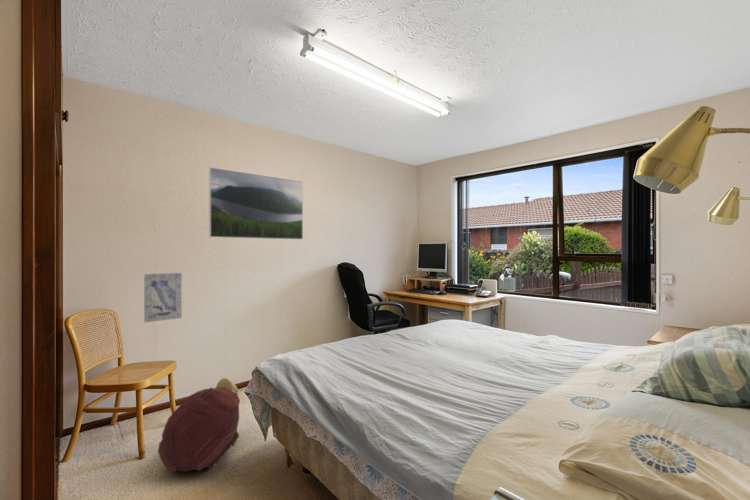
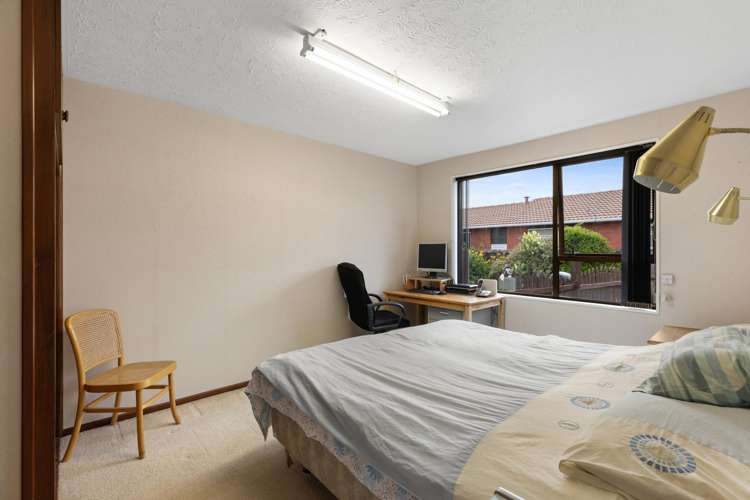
- backpack [157,377,241,474]
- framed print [208,166,304,240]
- wall art [143,272,183,323]
